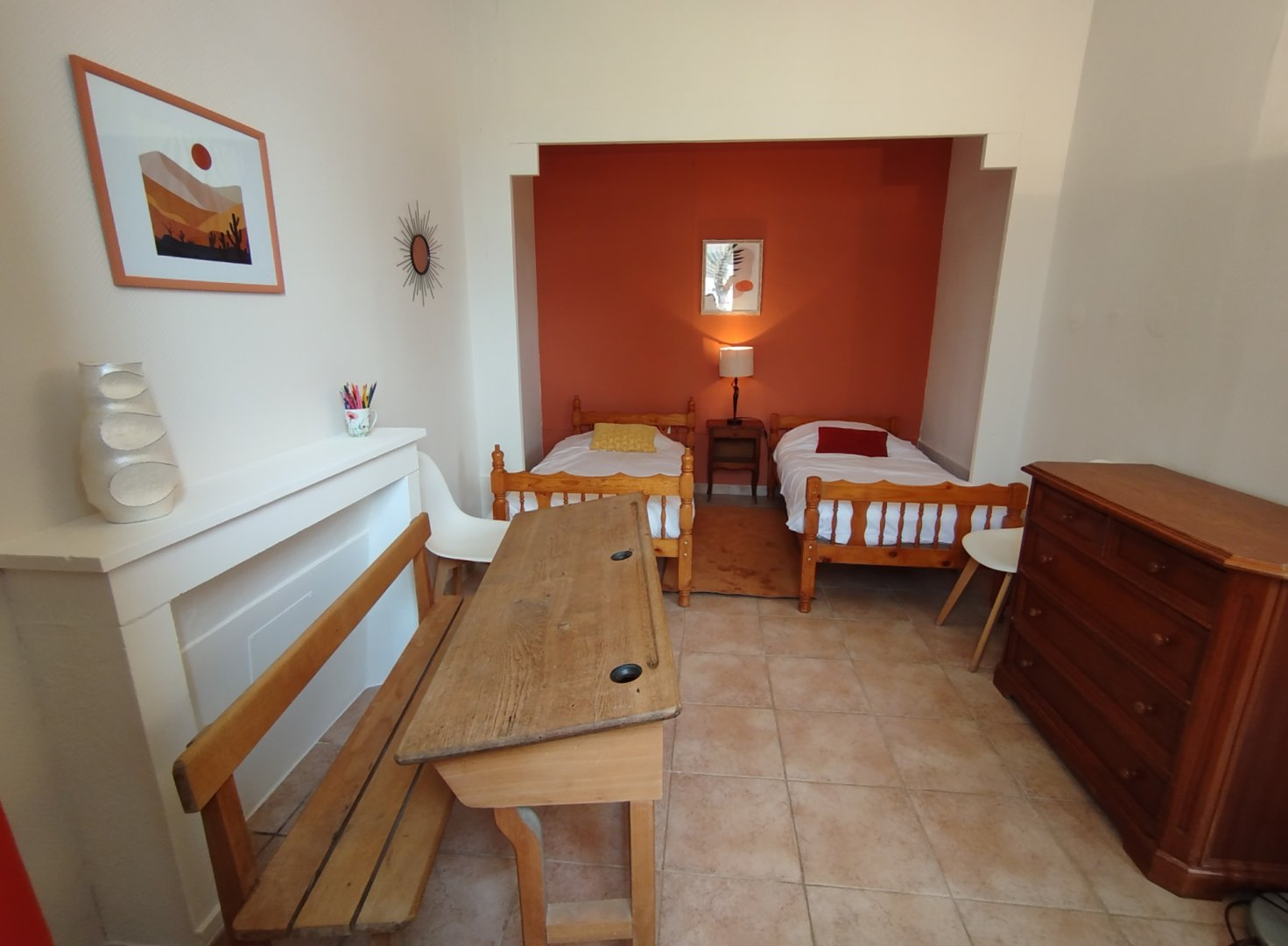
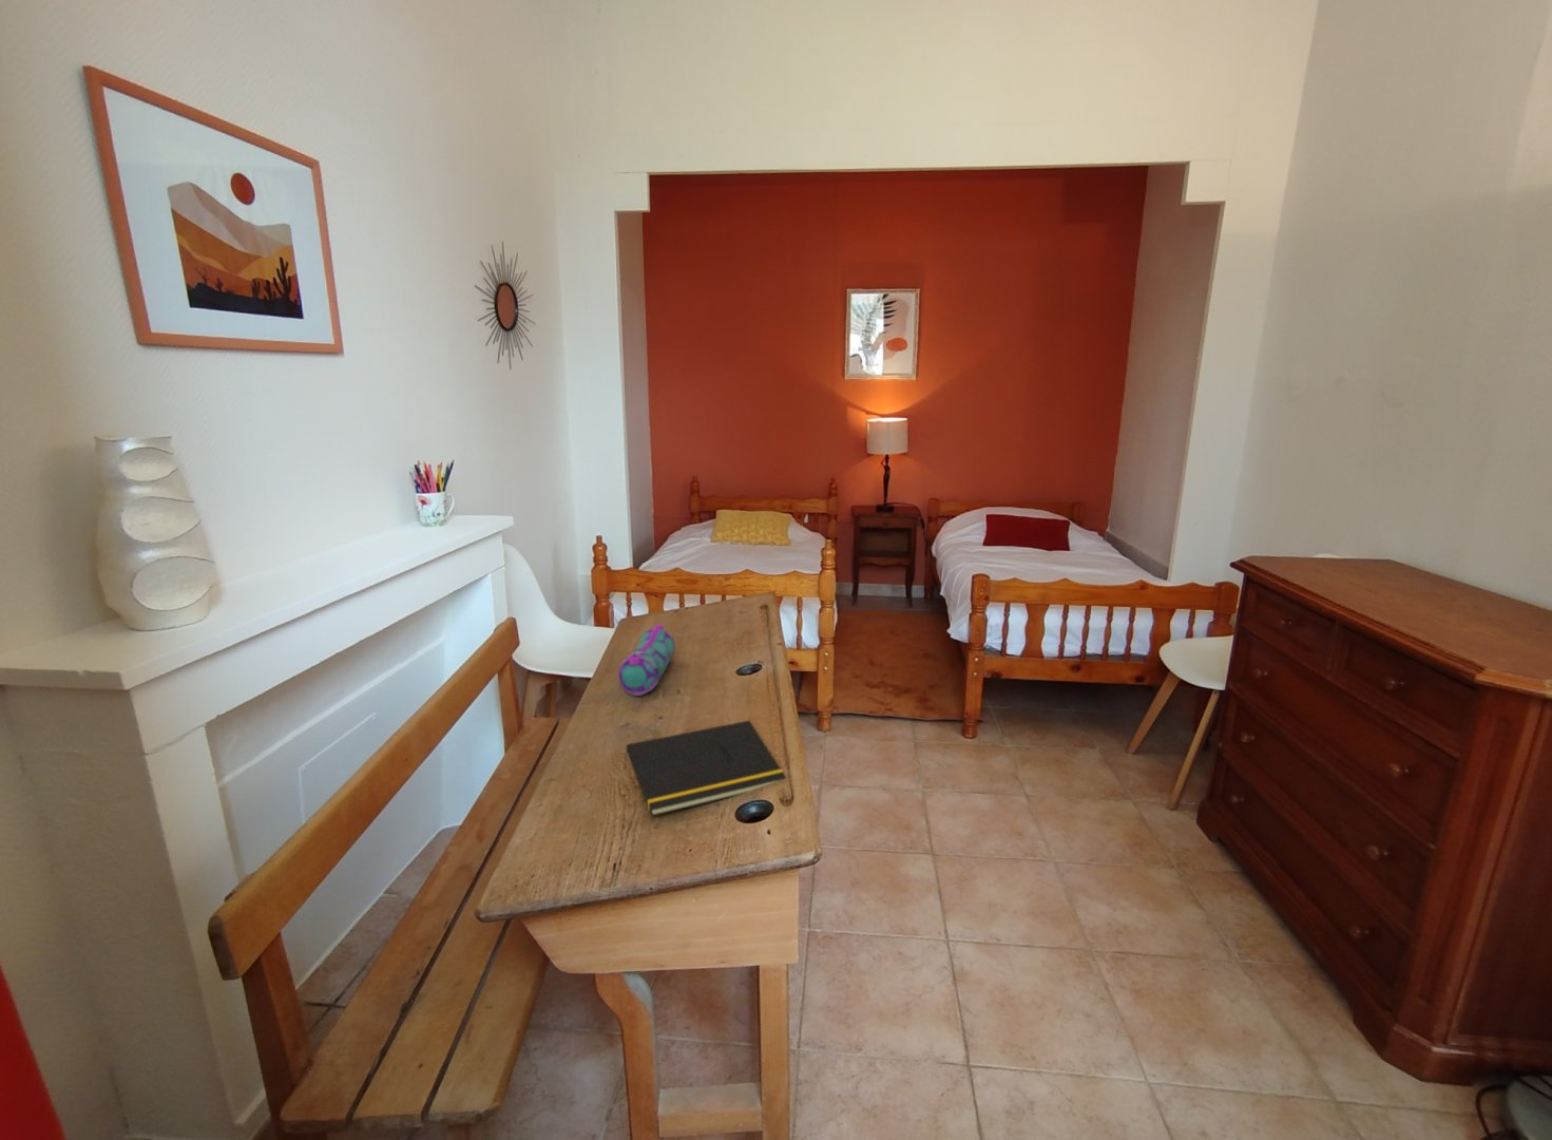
+ pencil case [617,624,676,697]
+ notepad [623,719,787,817]
